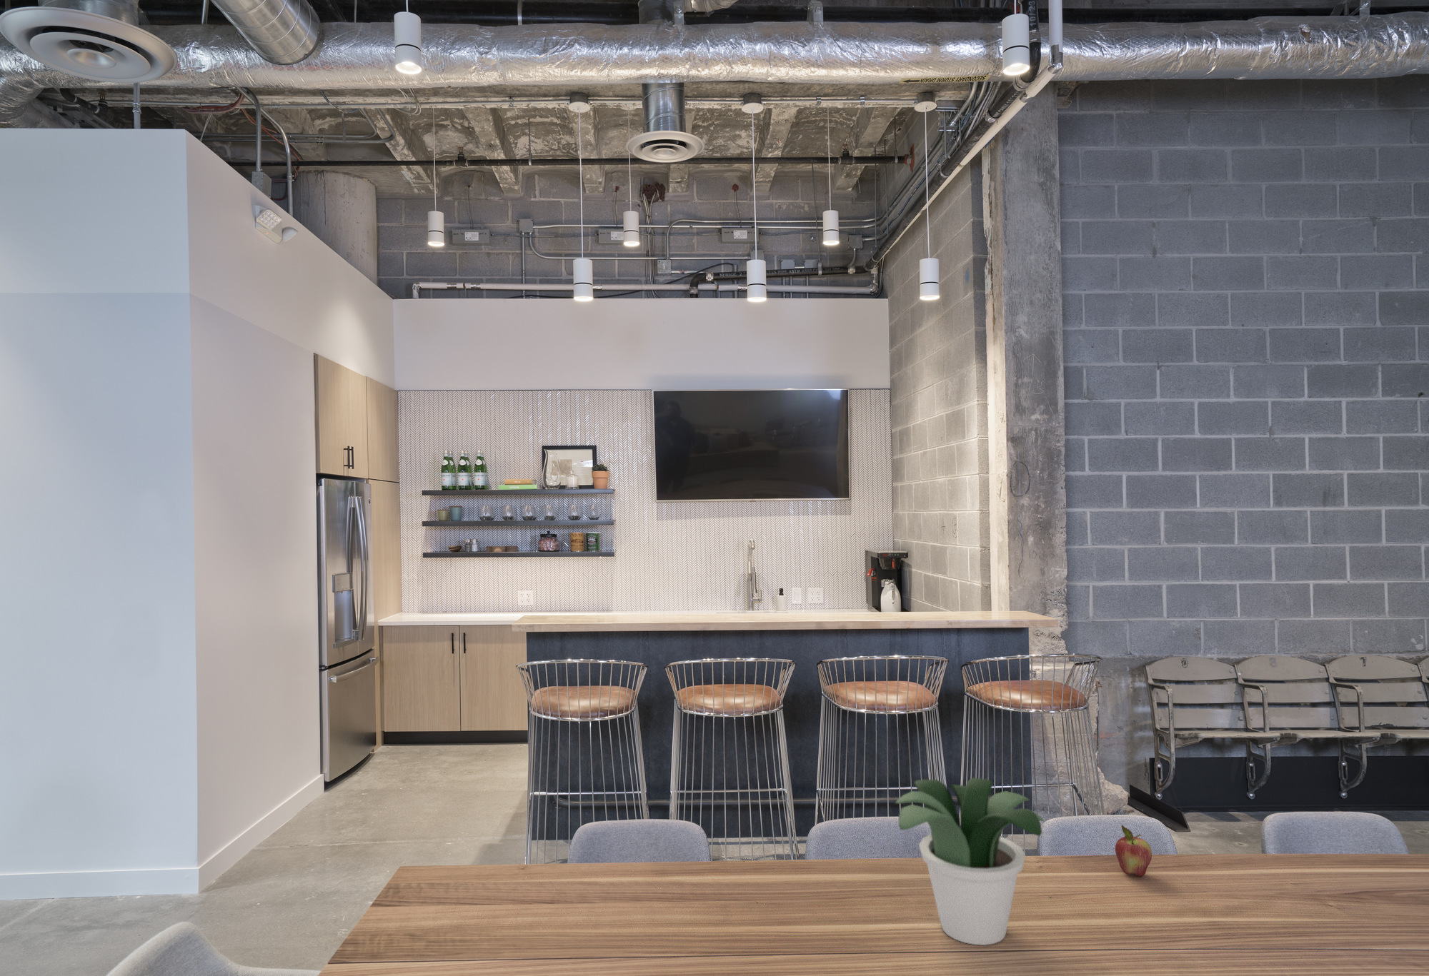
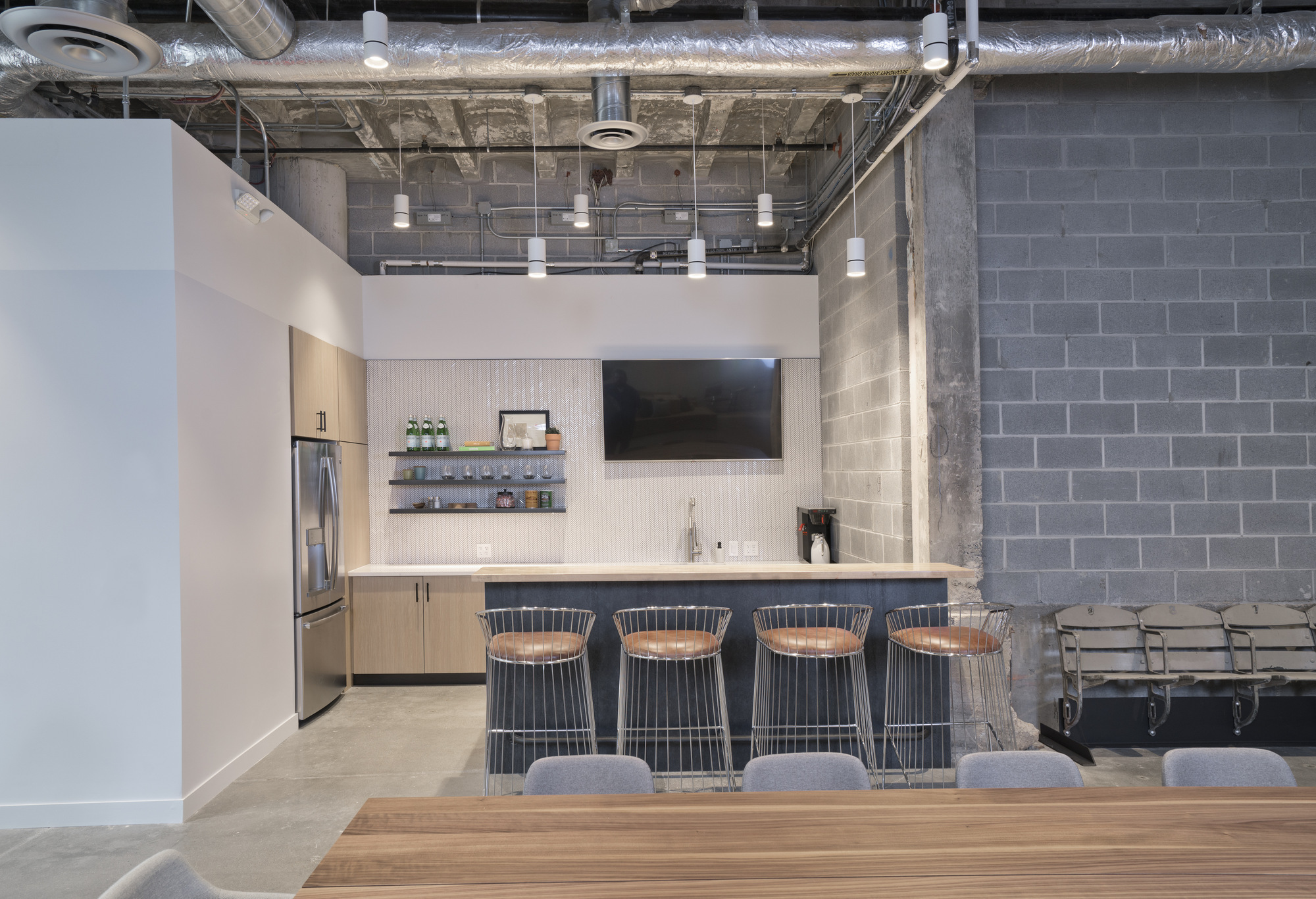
- fruit [1114,825,1152,877]
- potted plant [895,777,1046,946]
